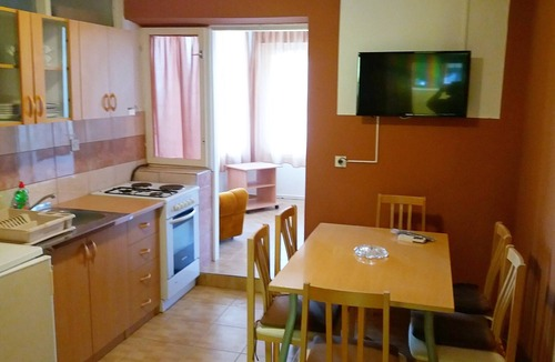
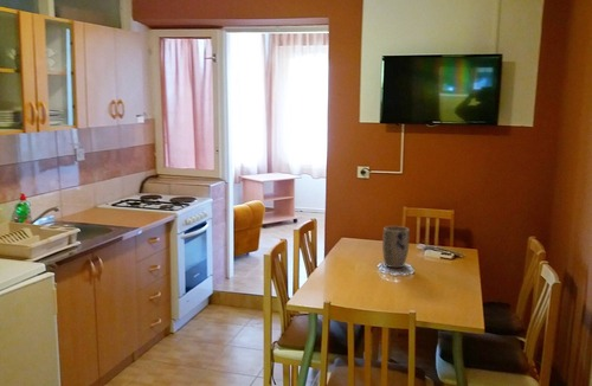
+ plant pot [381,225,411,269]
